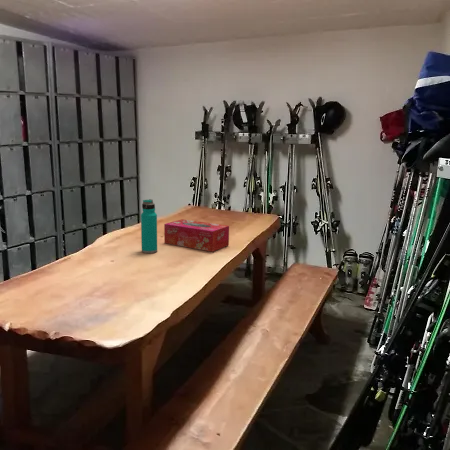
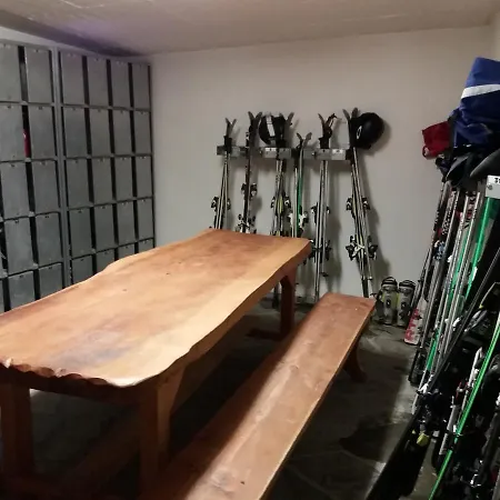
- tissue box [163,218,230,253]
- water bottle [140,198,158,254]
